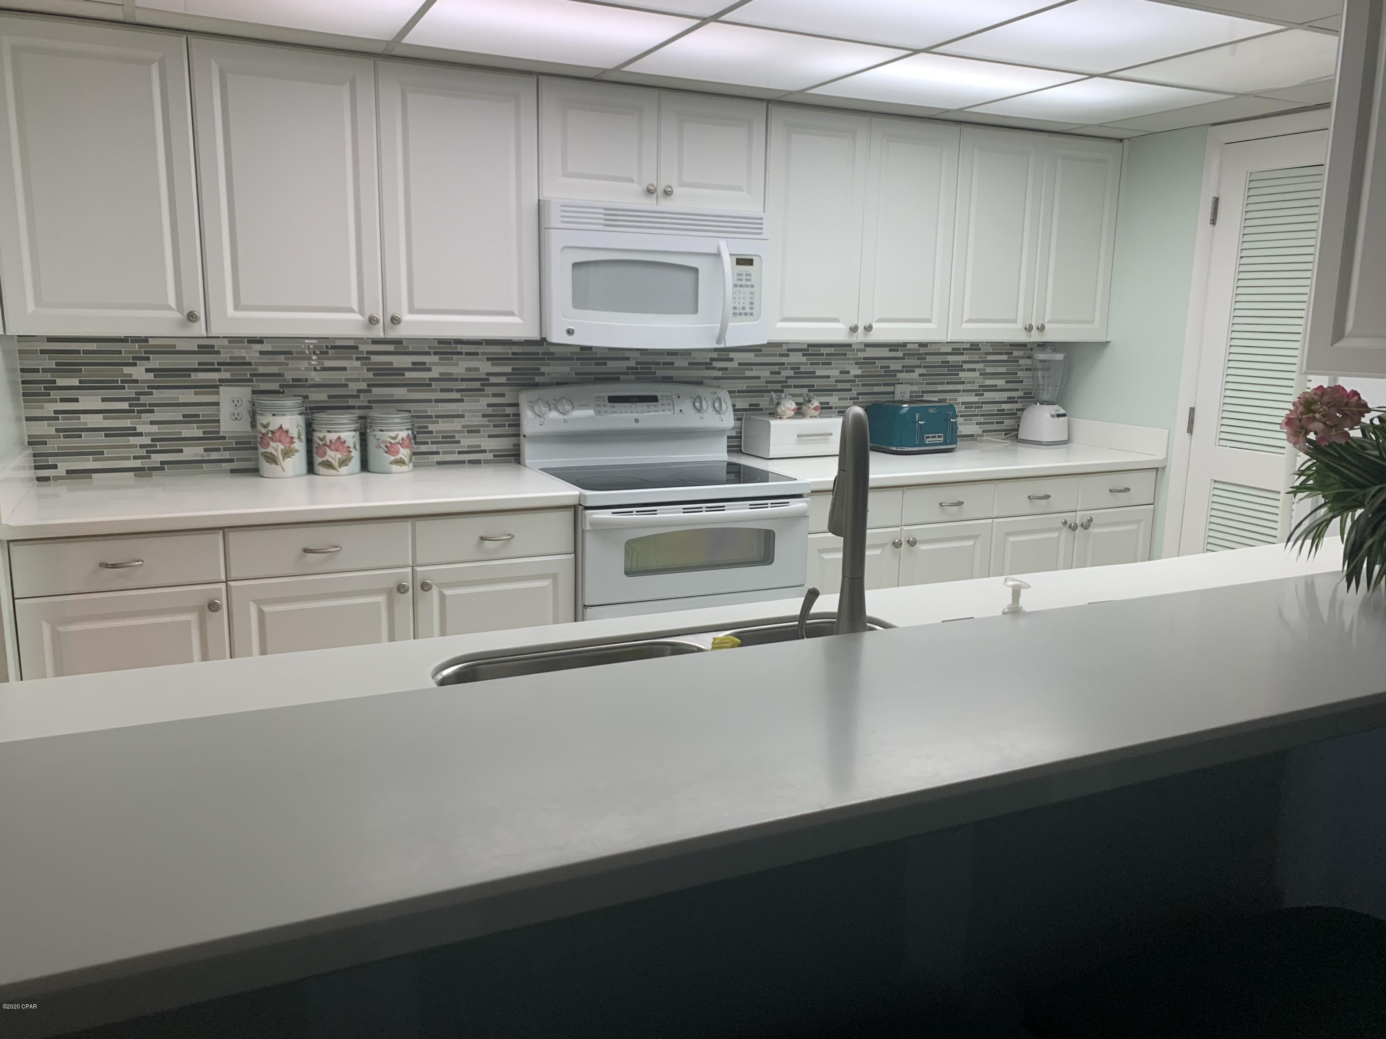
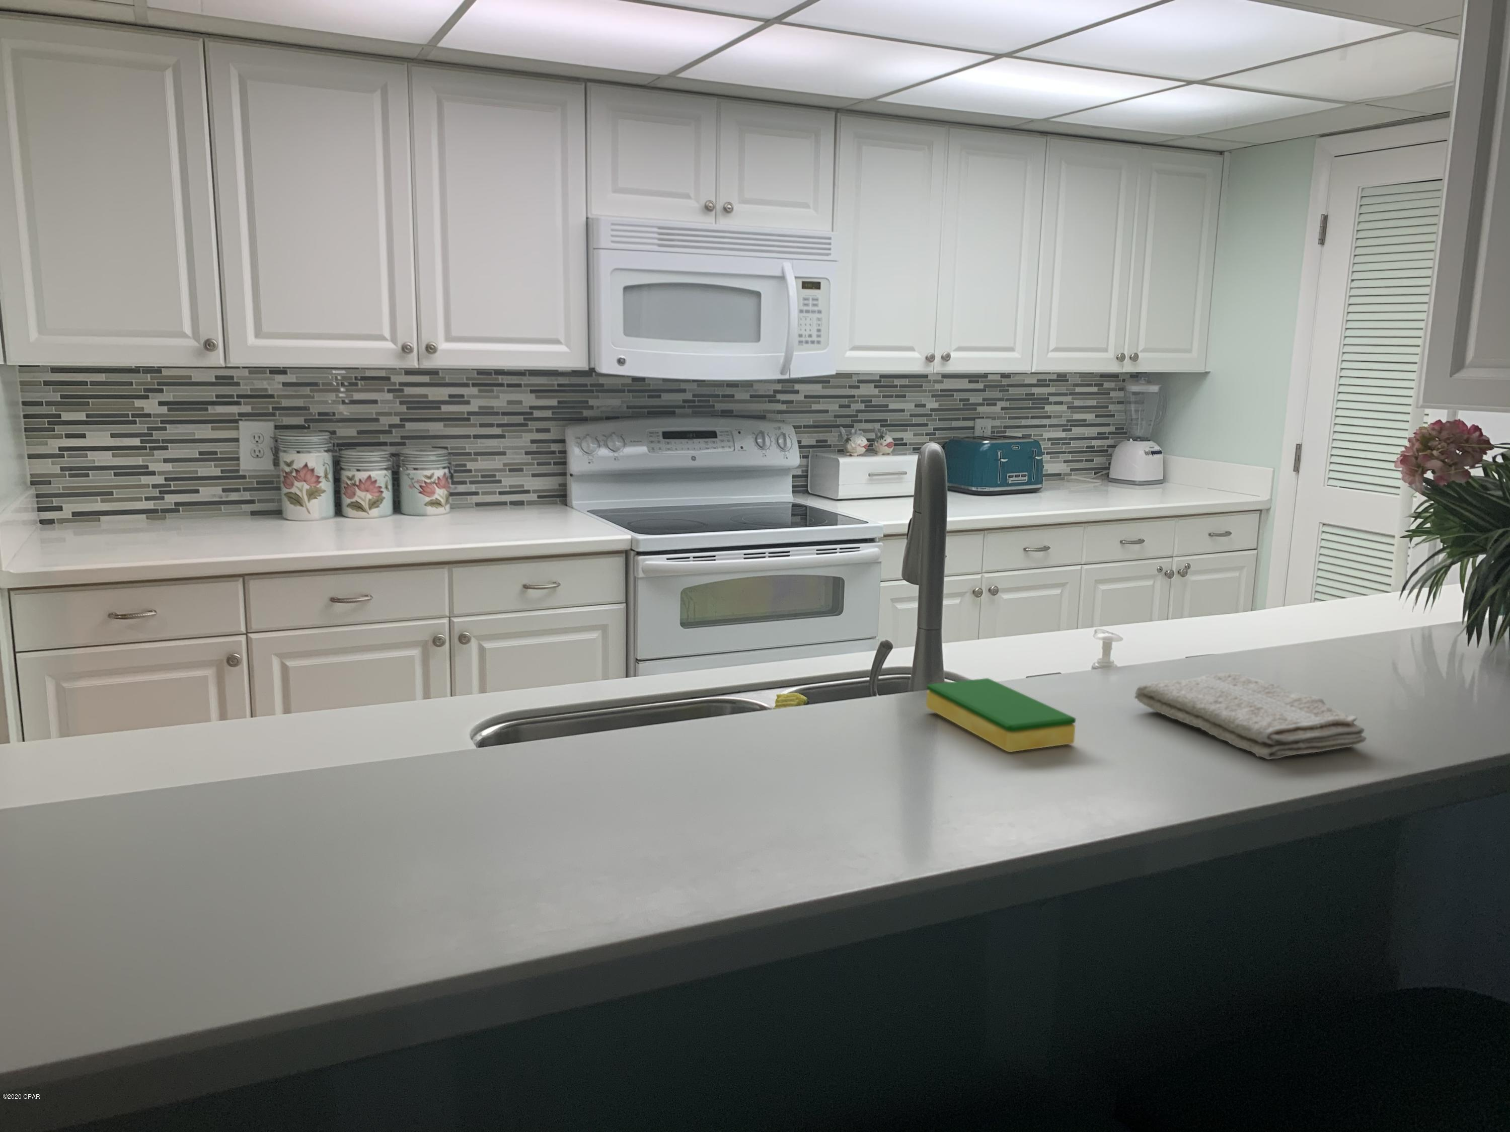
+ dish sponge [926,678,1076,753]
+ washcloth [1134,672,1367,760]
